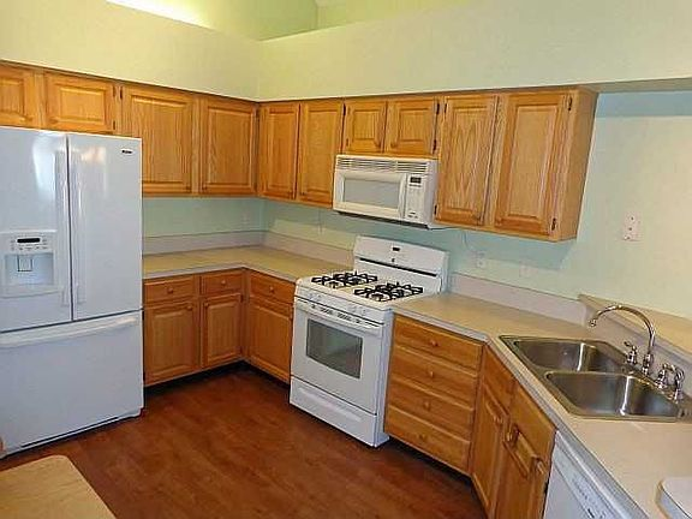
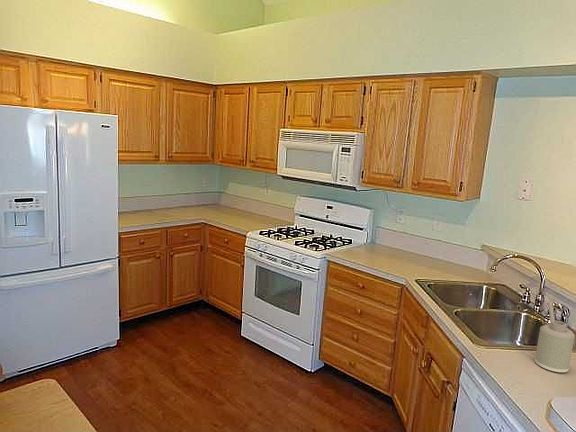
+ soap dispenser [534,301,576,374]
